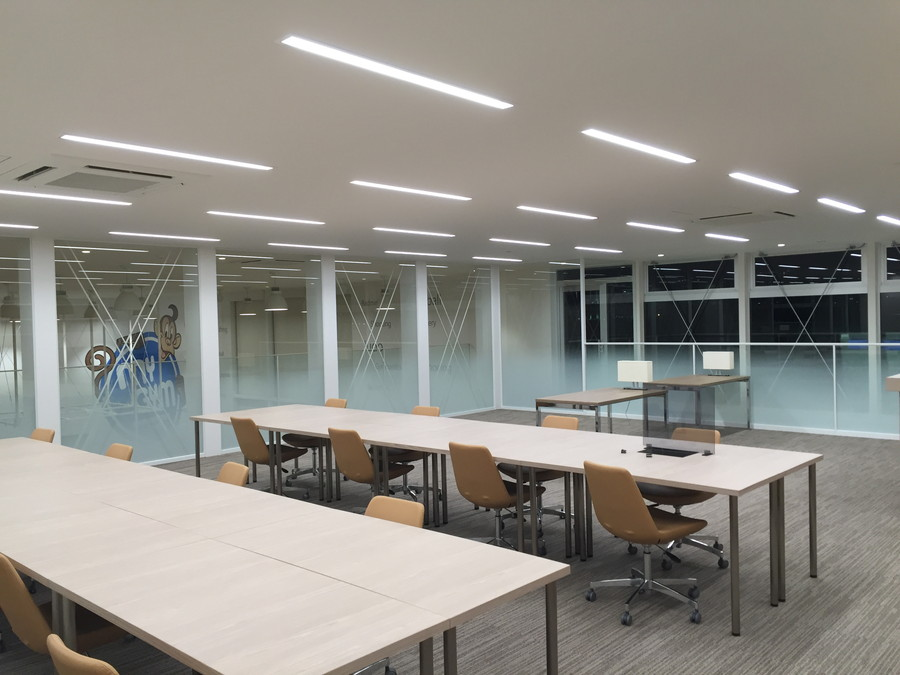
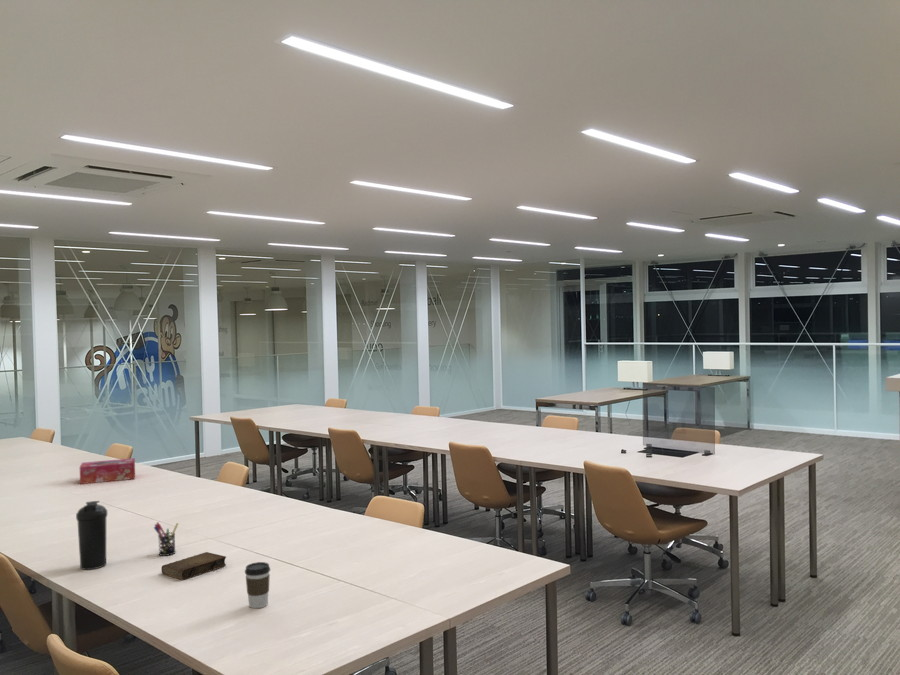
+ tissue box [79,457,136,485]
+ book [161,551,227,581]
+ water bottle [75,500,108,571]
+ coffee cup [244,561,271,609]
+ pen holder [153,521,179,557]
